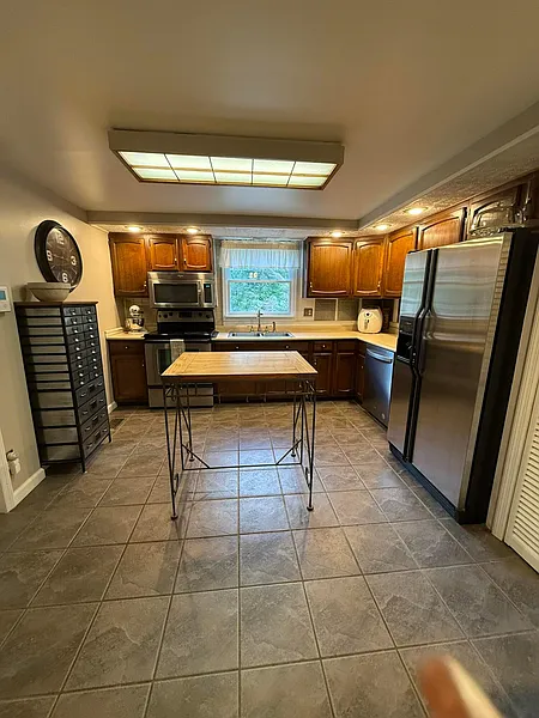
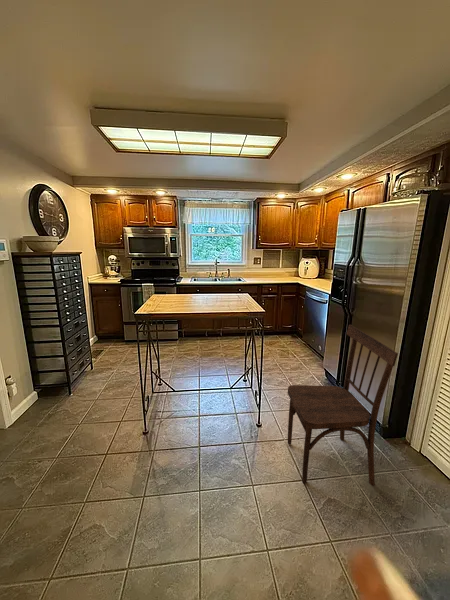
+ dining chair [287,324,399,486]
